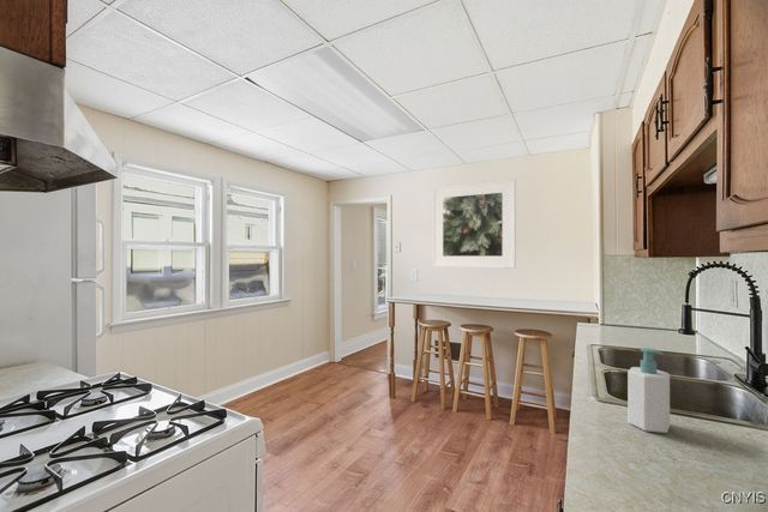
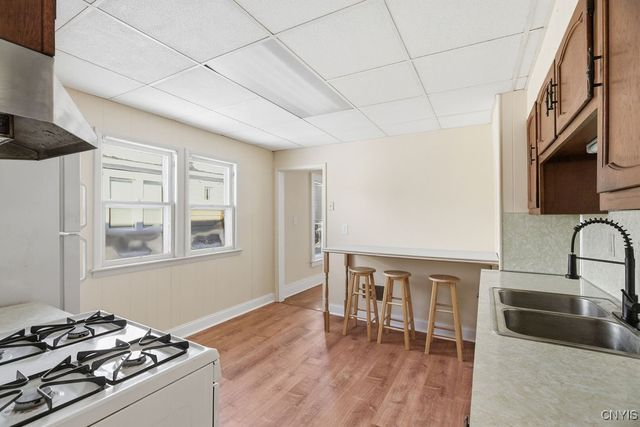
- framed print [431,177,517,270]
- soap bottle [626,347,671,434]
